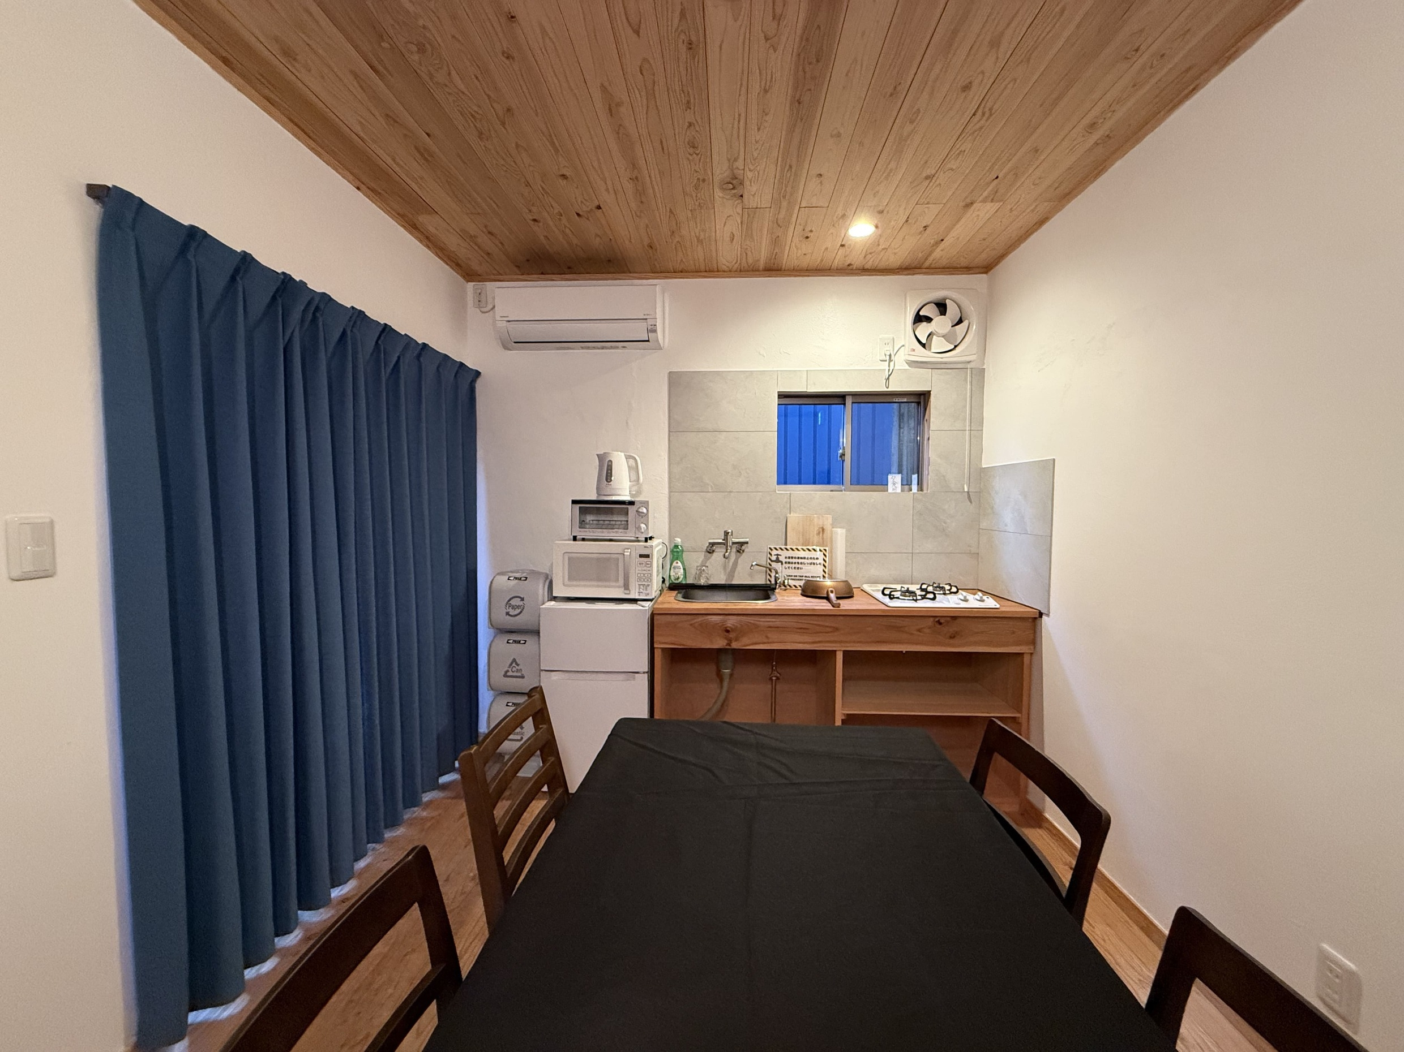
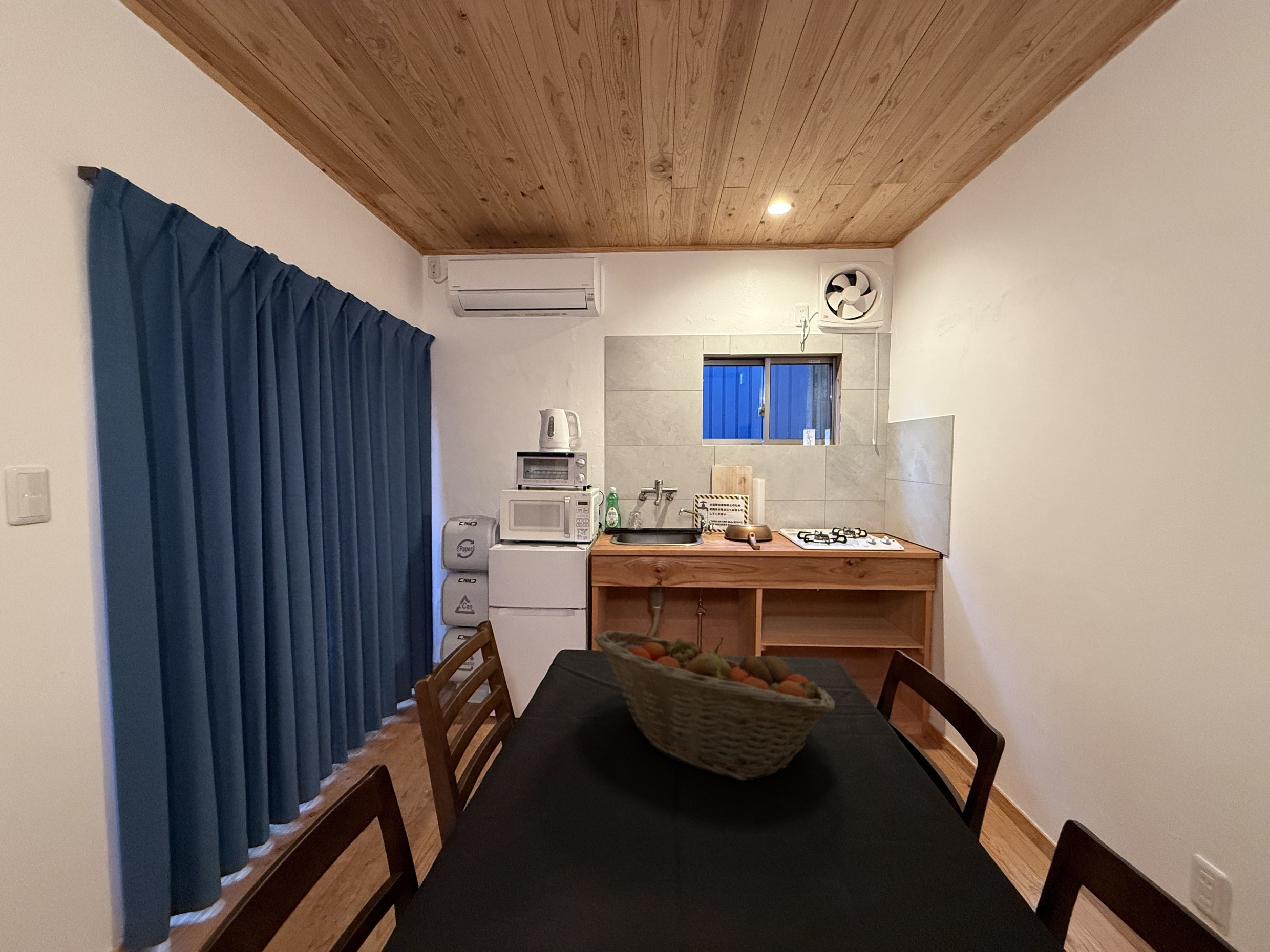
+ fruit basket [593,630,836,781]
